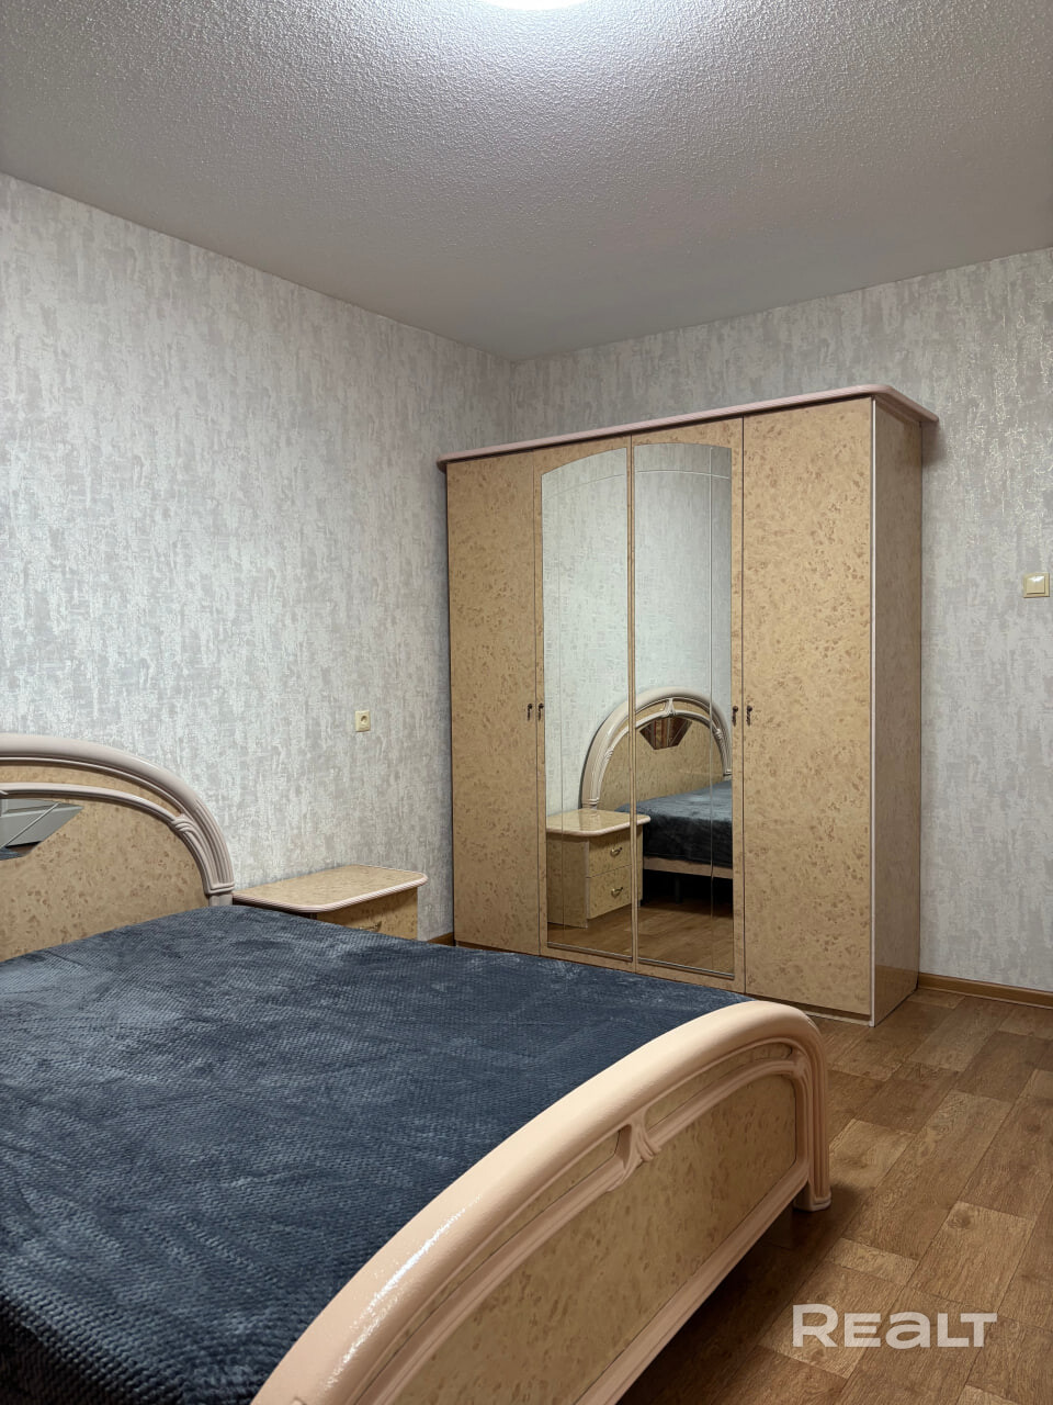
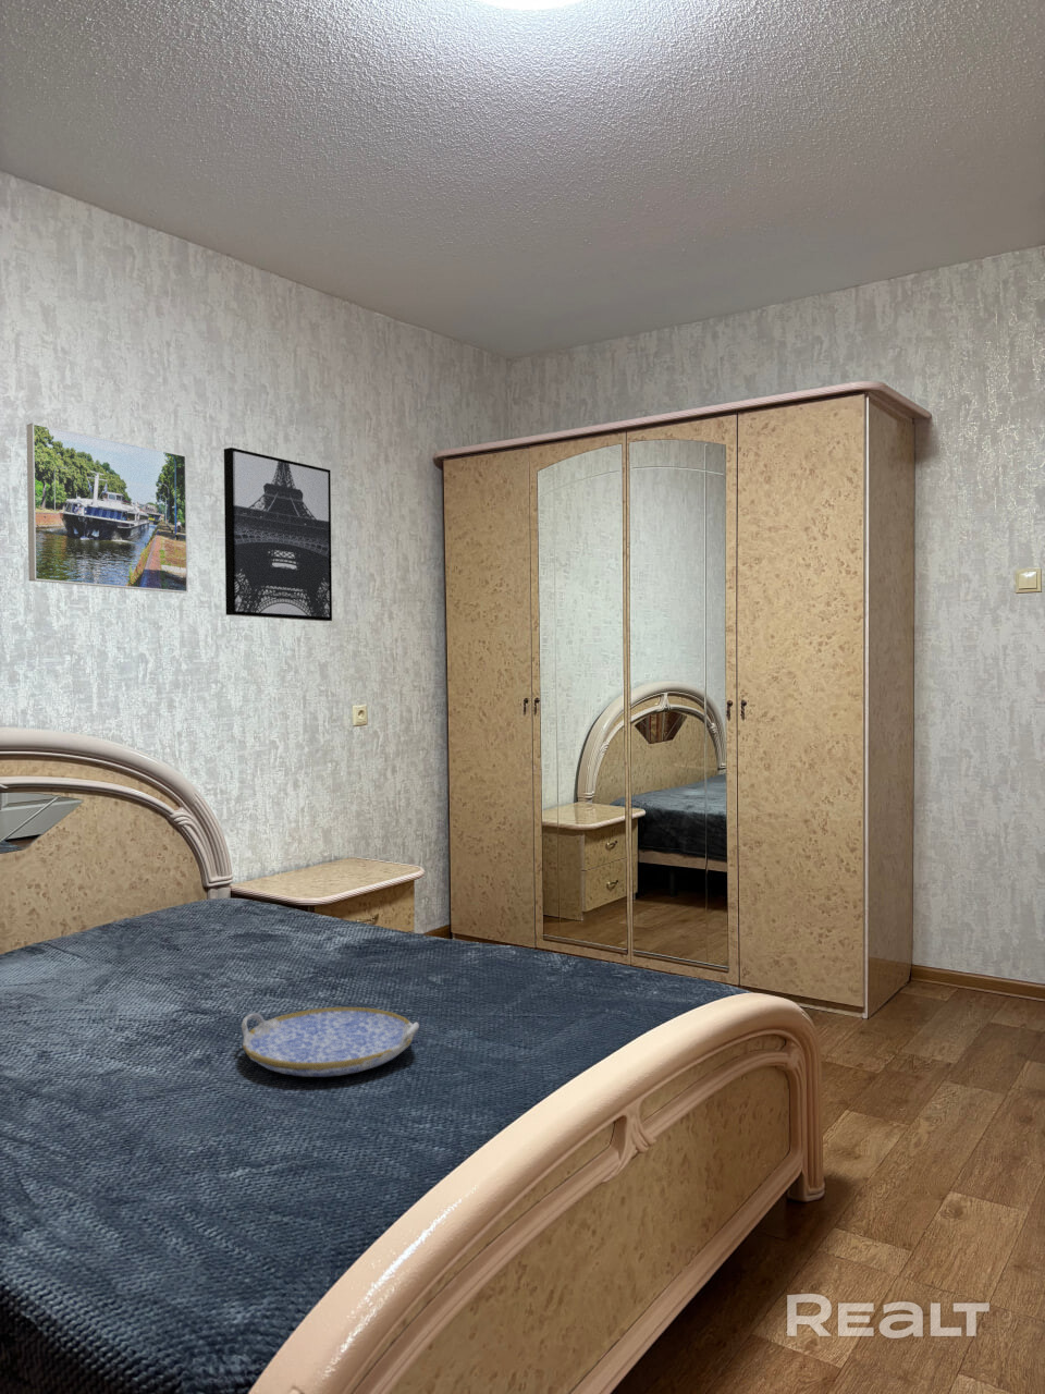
+ serving tray [240,1007,420,1078]
+ wall art [223,447,333,622]
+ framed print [26,423,190,595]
